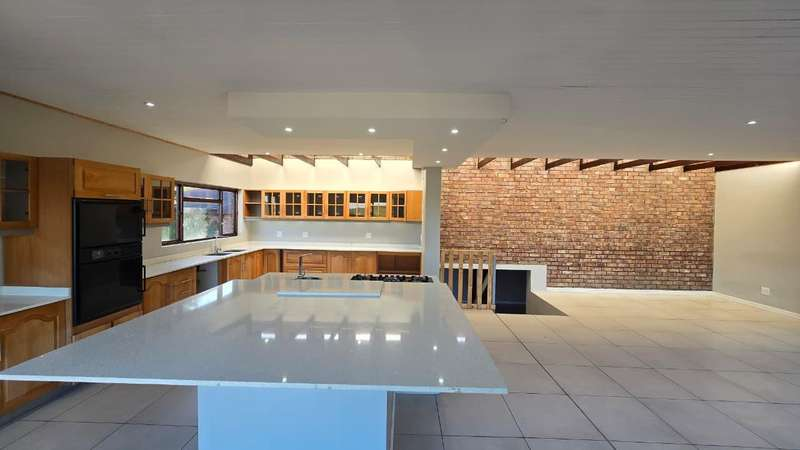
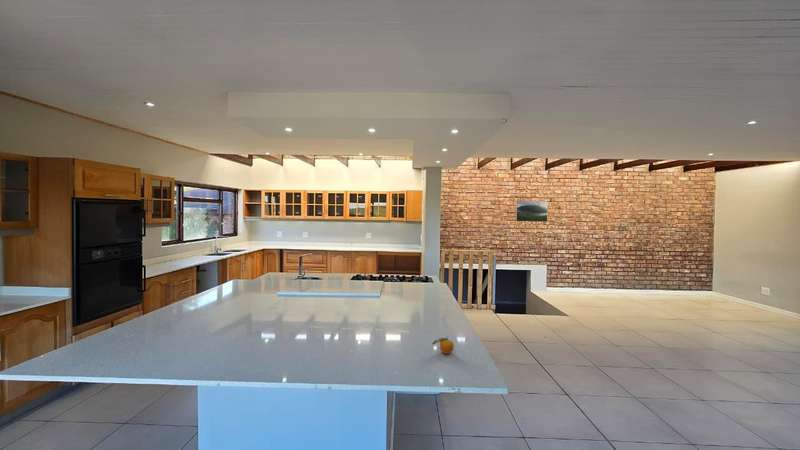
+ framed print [515,200,549,223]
+ fruit [431,337,455,355]
